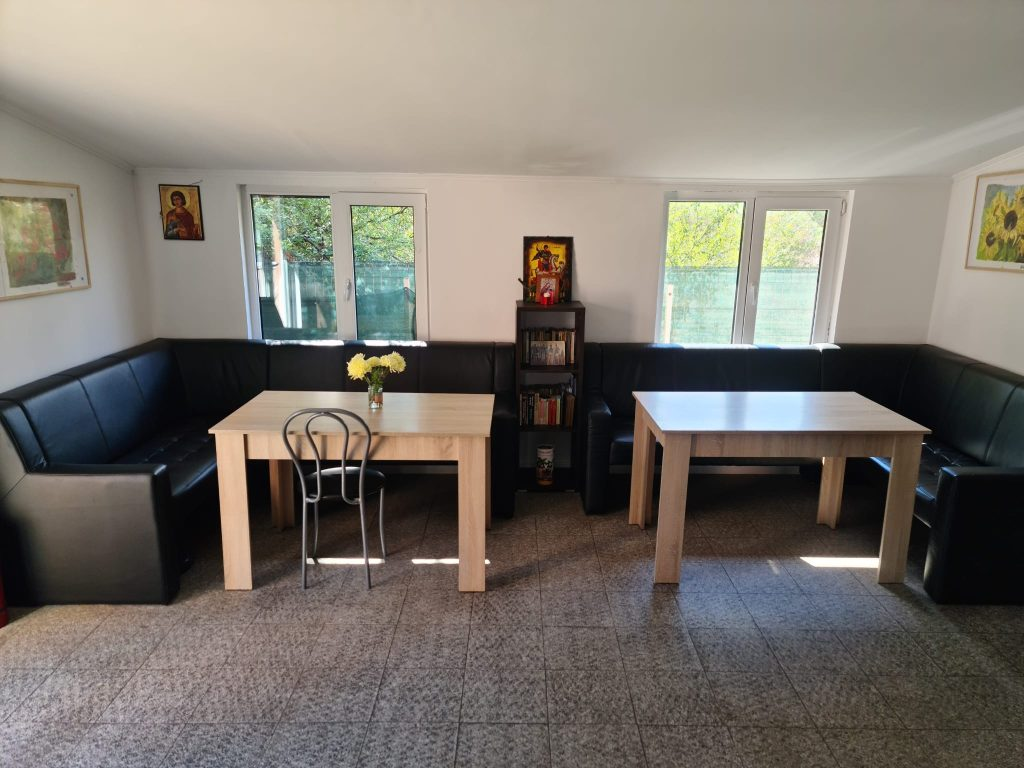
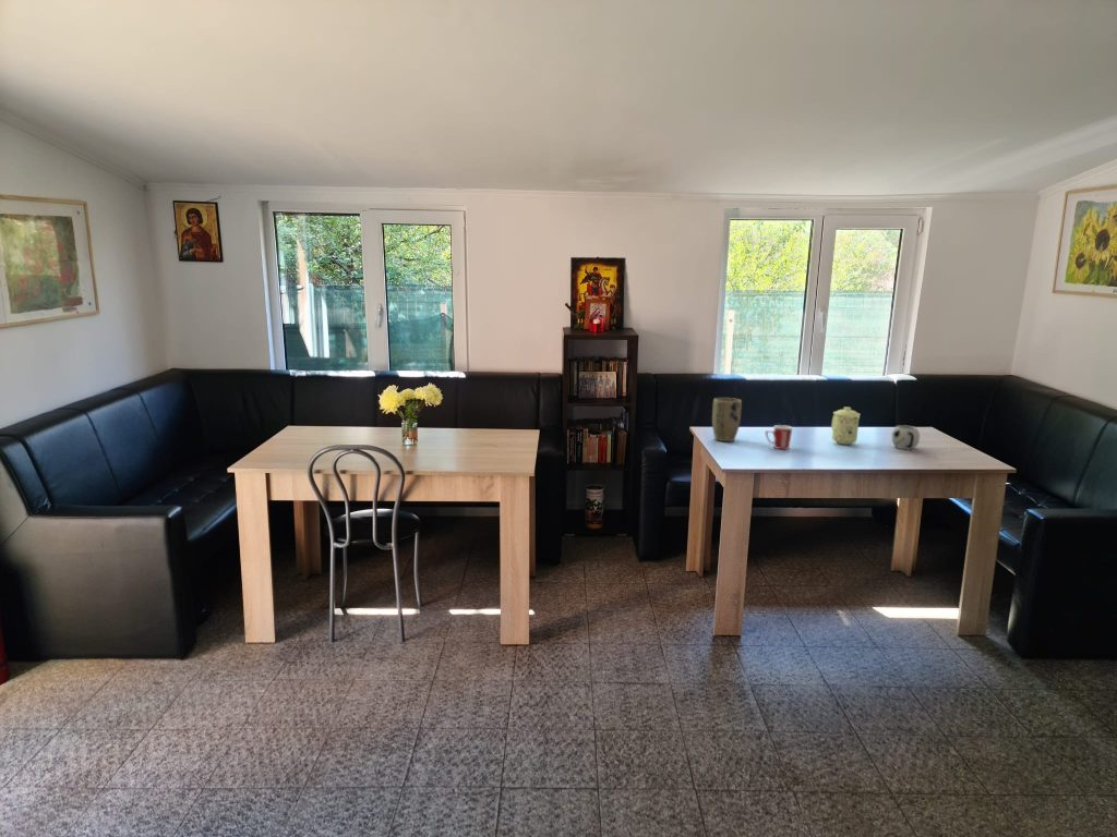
+ mug [765,424,794,450]
+ mug [830,407,861,446]
+ mug [891,424,921,450]
+ plant pot [711,397,743,442]
